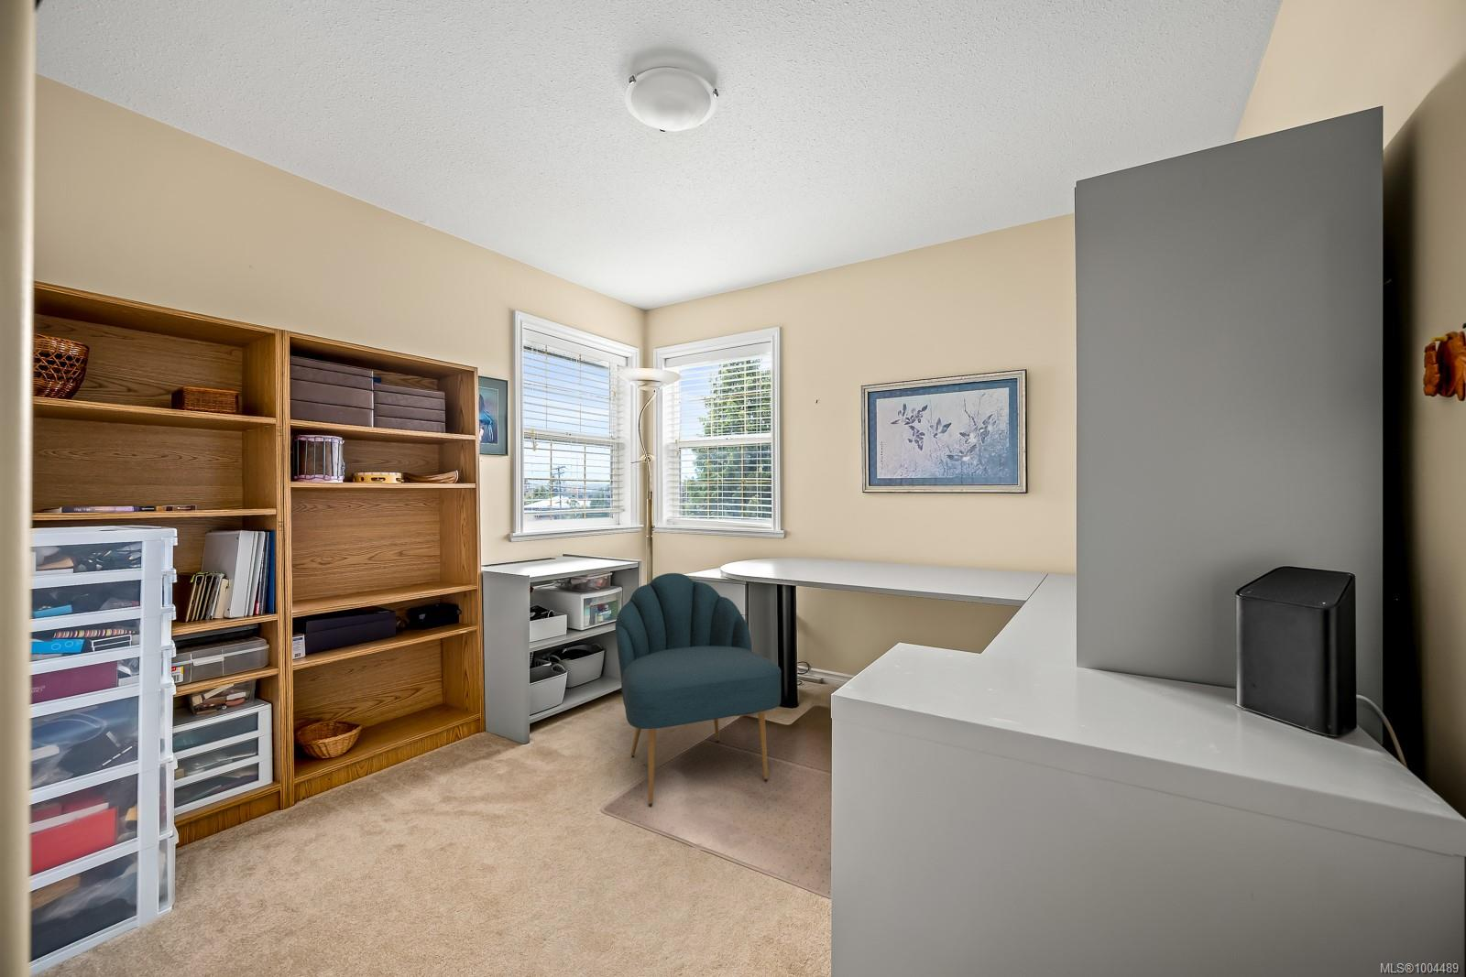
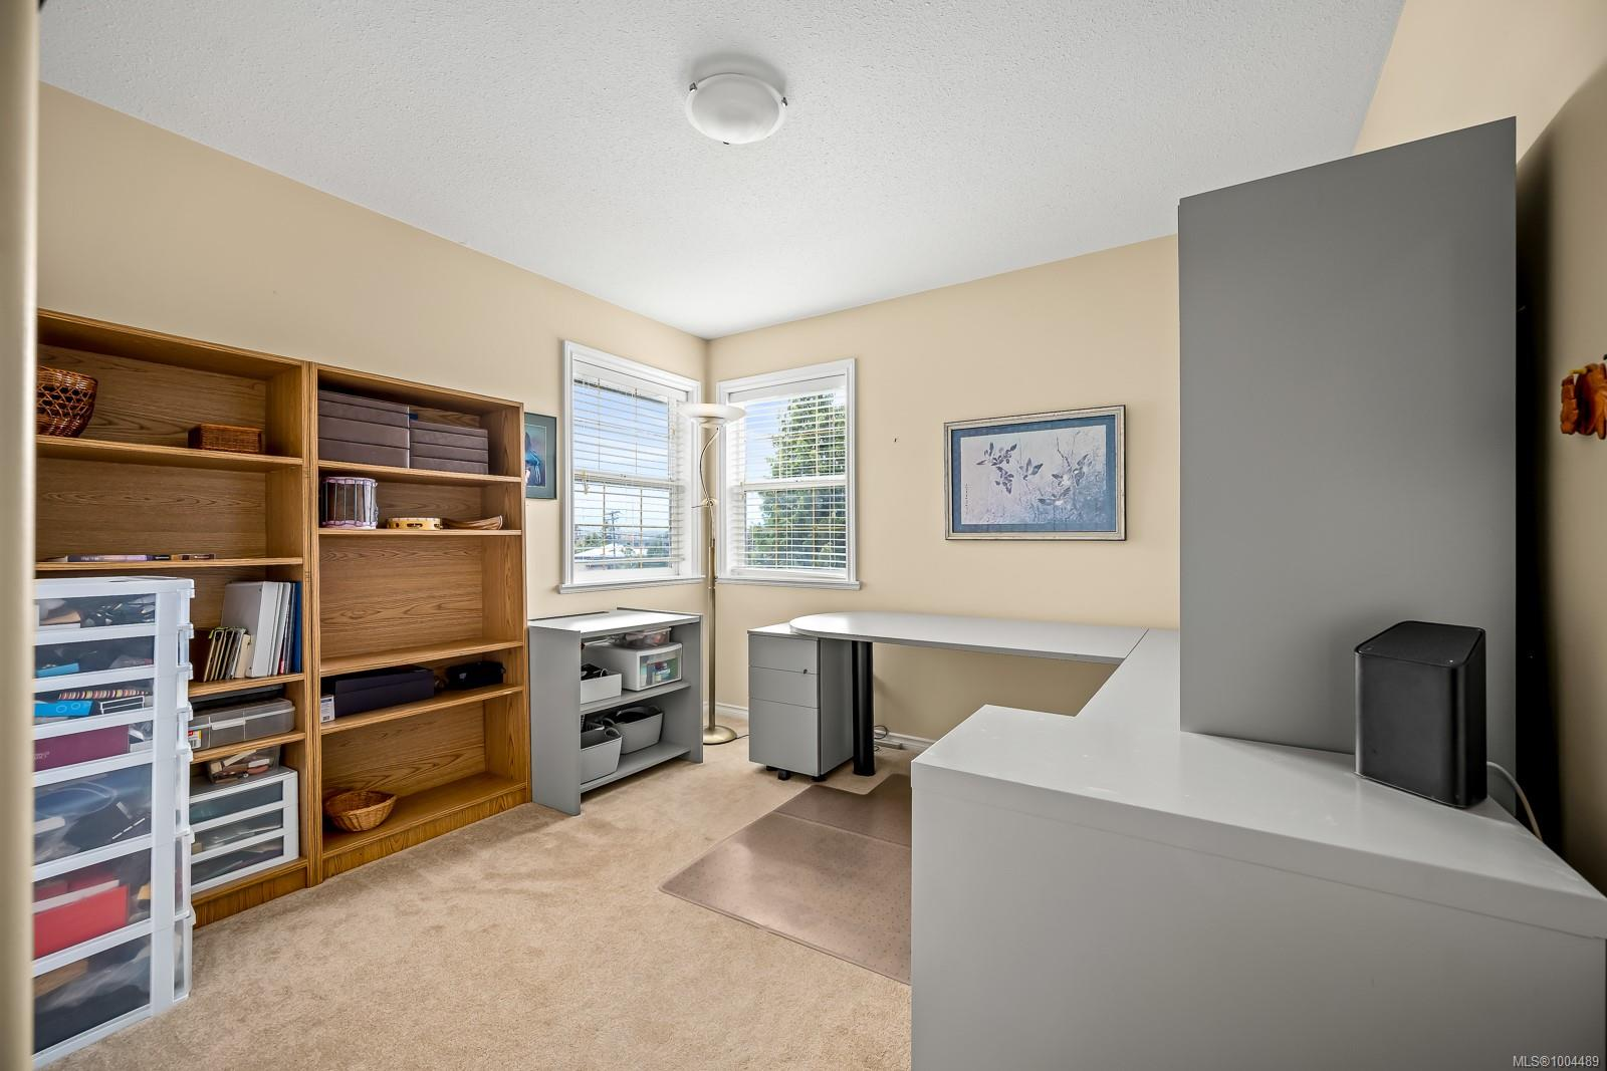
- chair [614,572,782,807]
